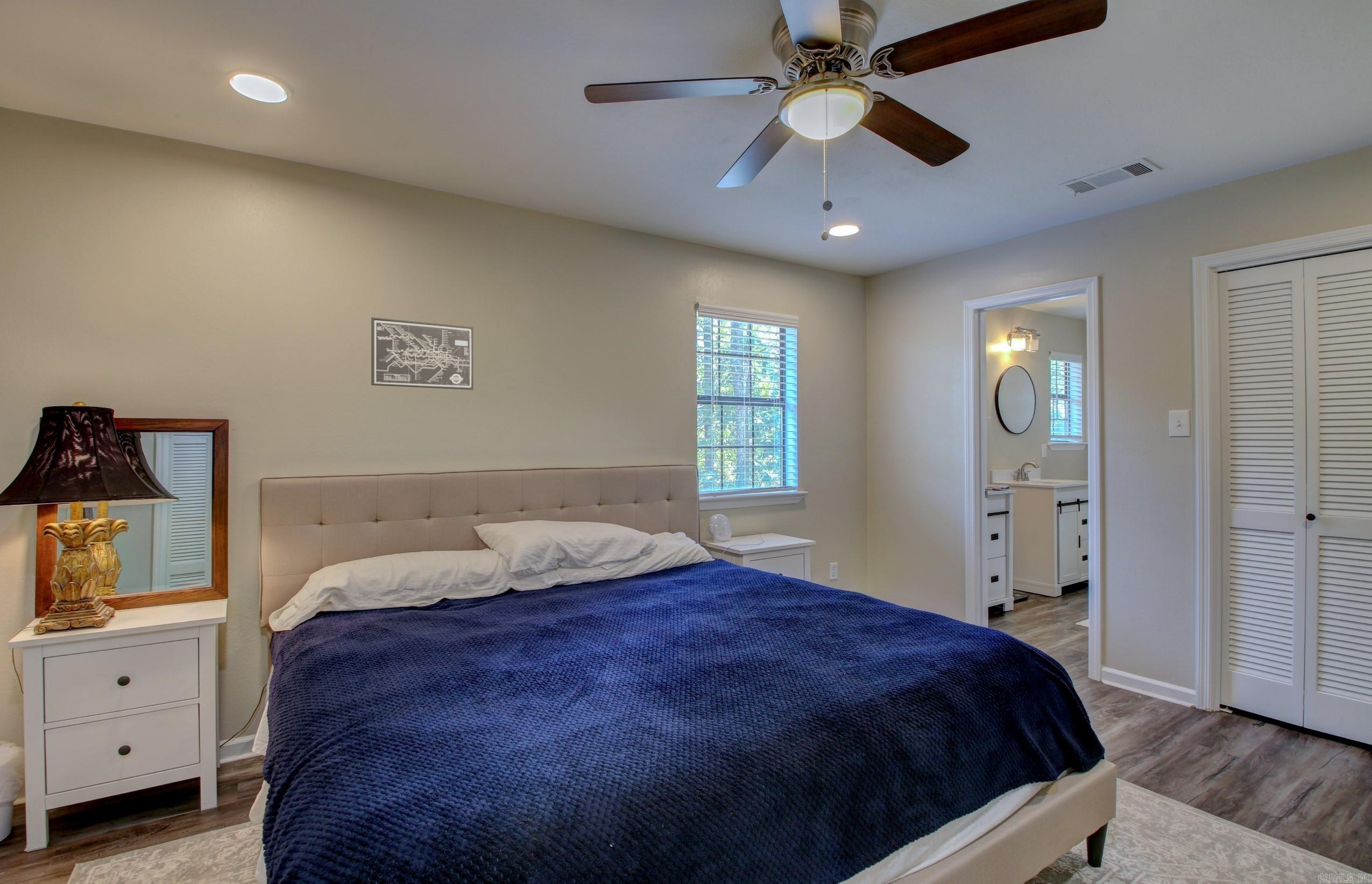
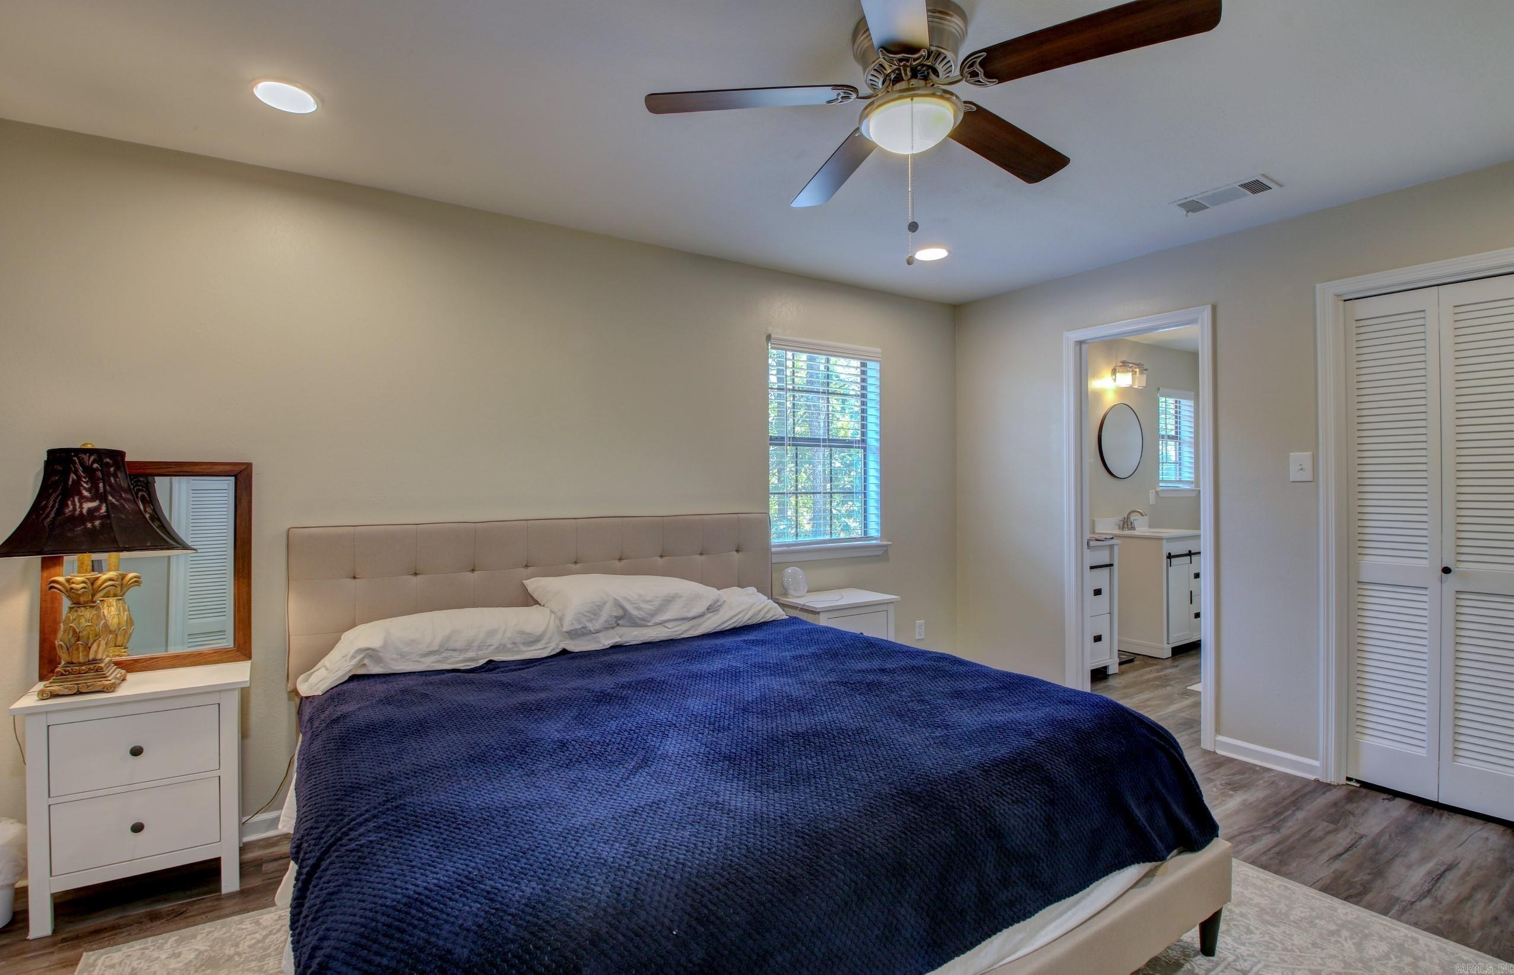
- wall art [371,317,474,390]
